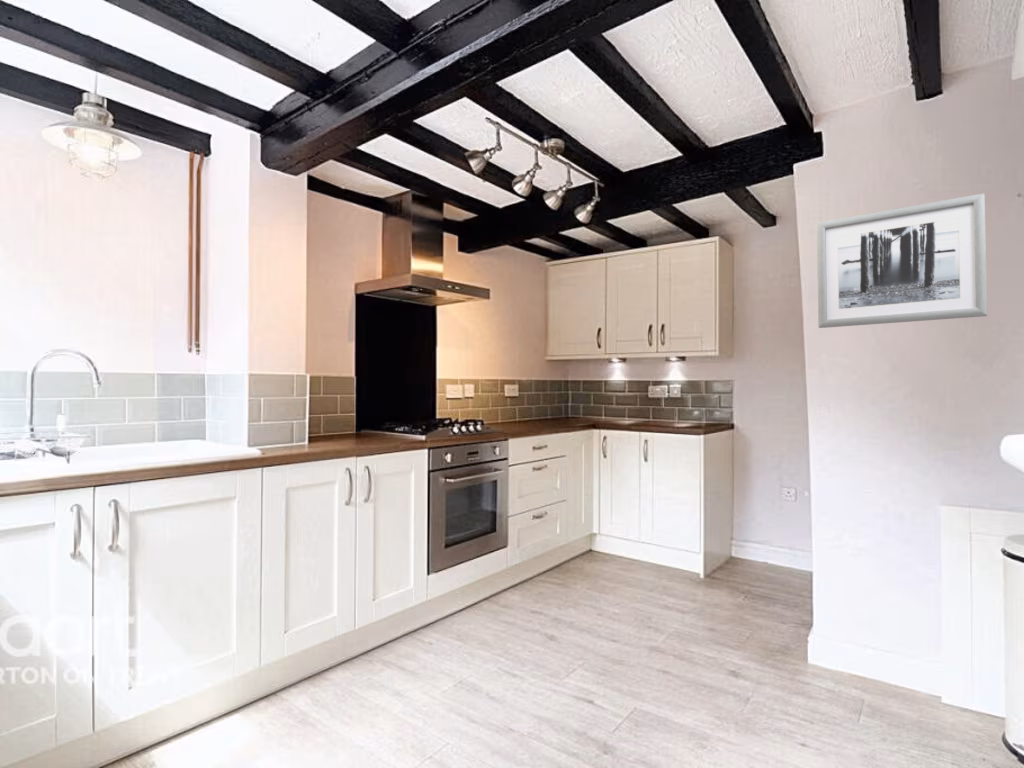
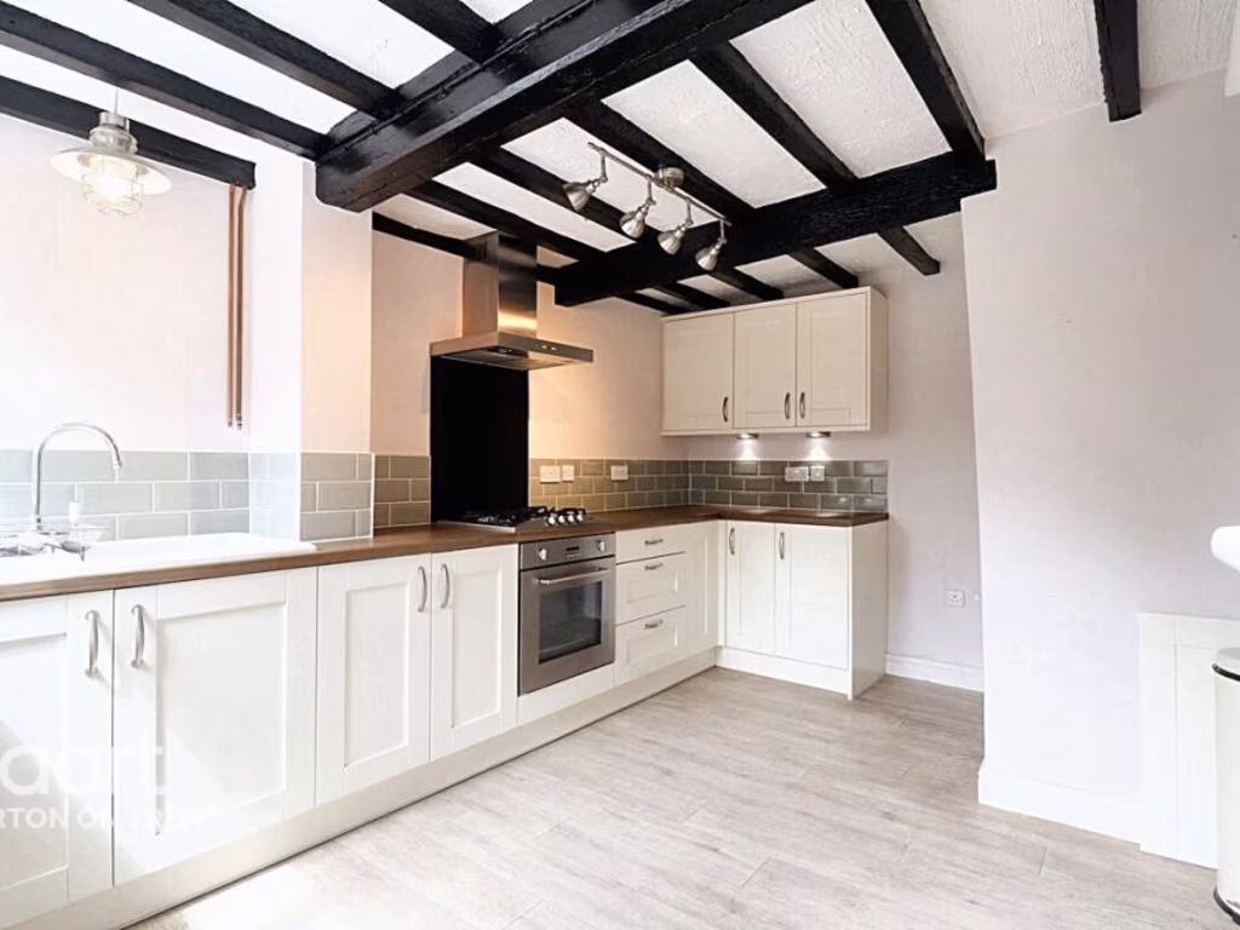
- wall art [816,192,988,329]
